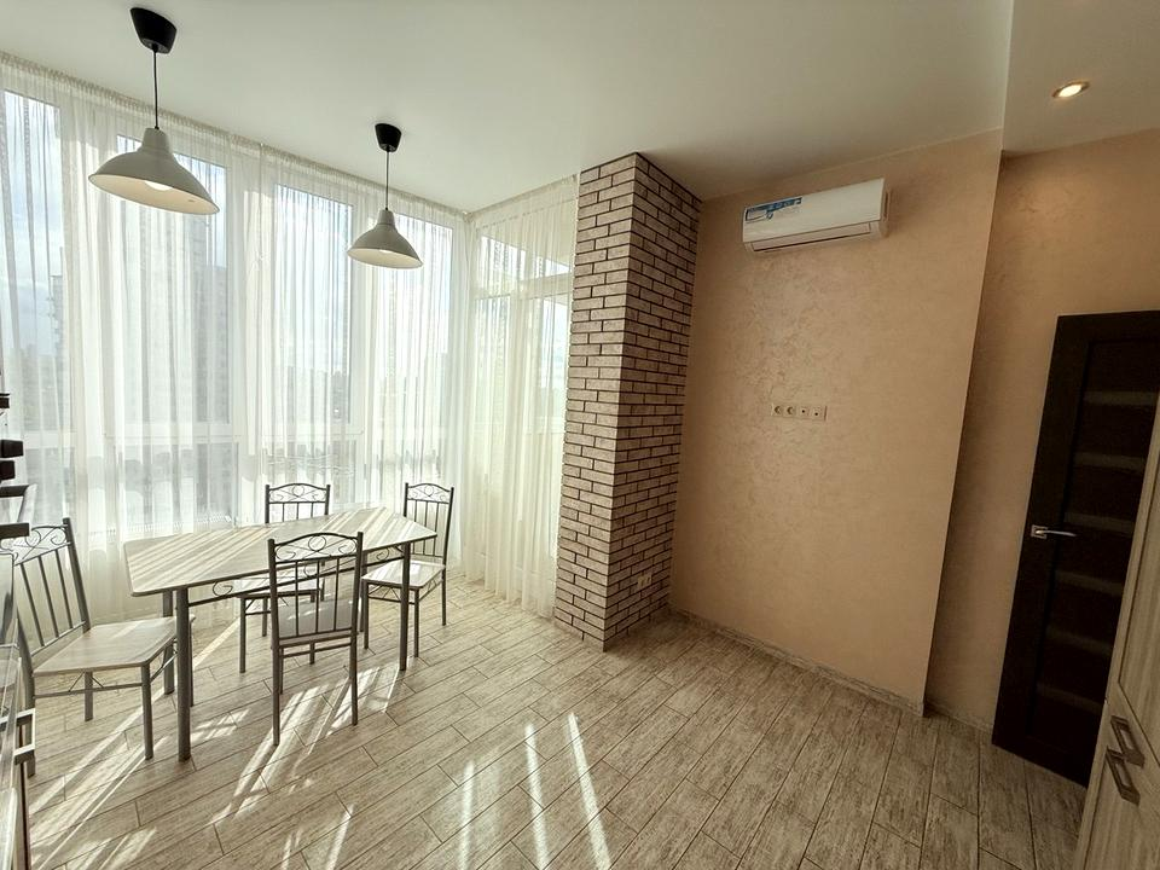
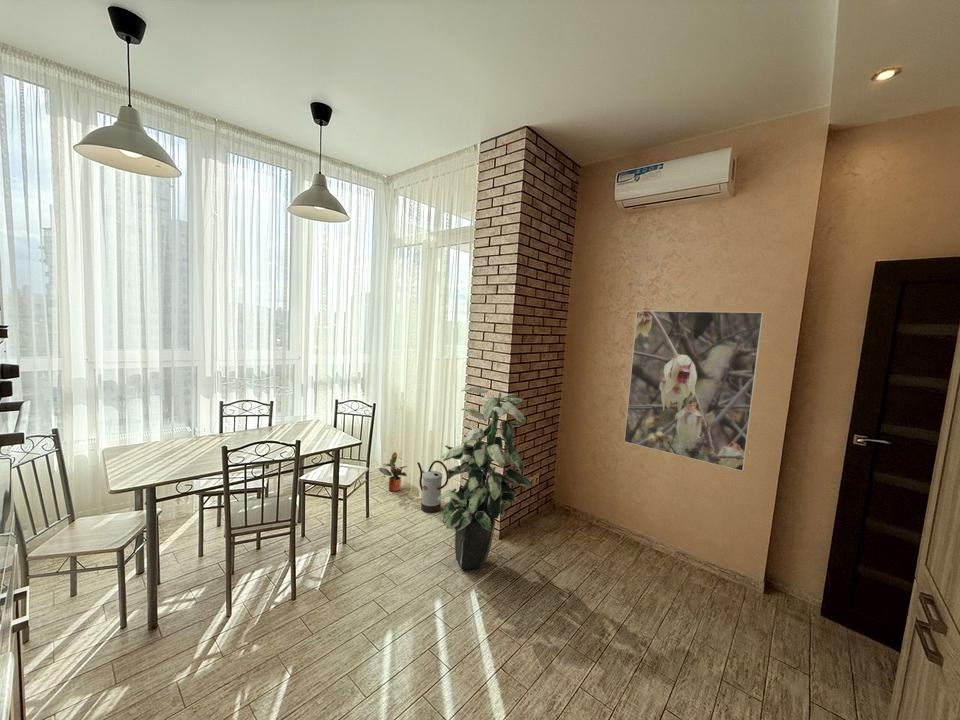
+ indoor plant [438,386,533,570]
+ potted plant [378,451,408,492]
+ watering can [416,459,449,514]
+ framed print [623,310,764,472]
